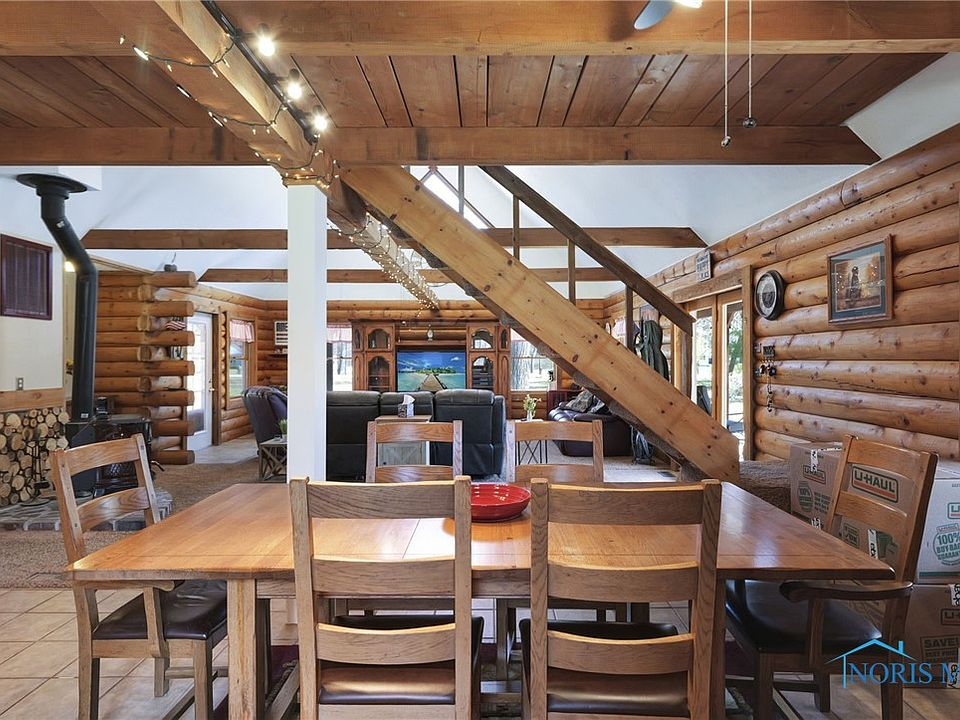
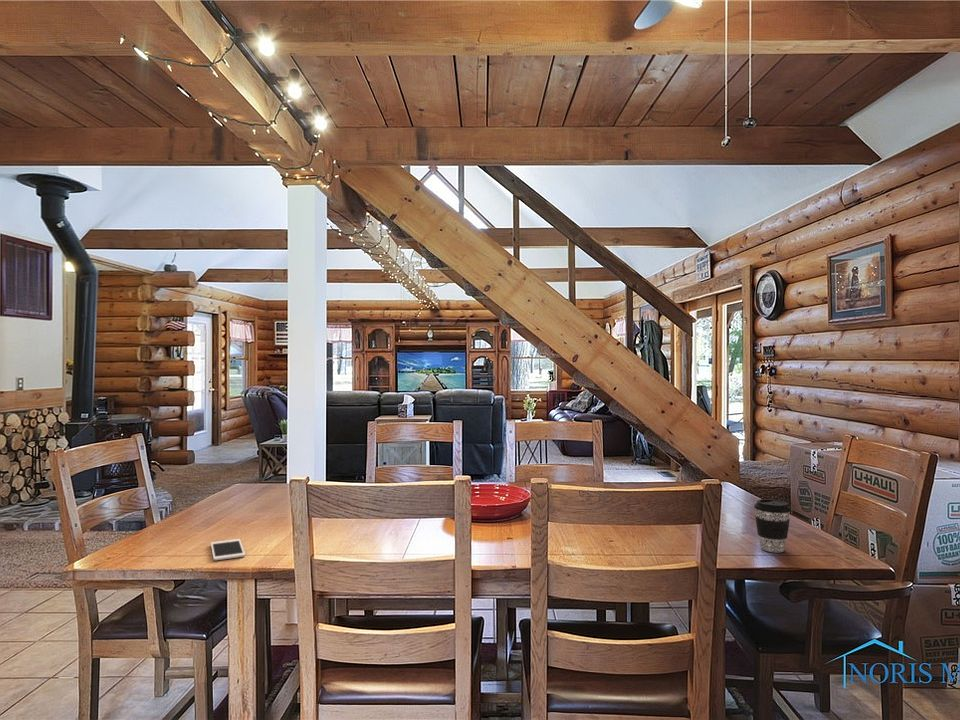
+ cell phone [210,538,246,561]
+ coffee cup [753,498,792,553]
